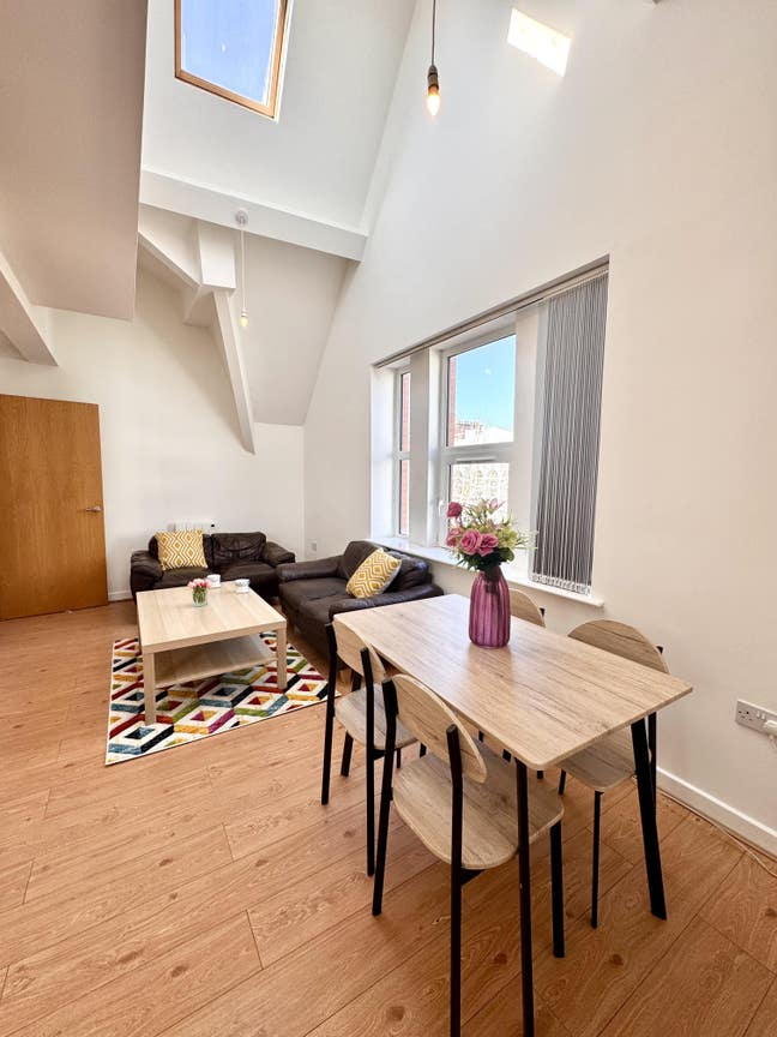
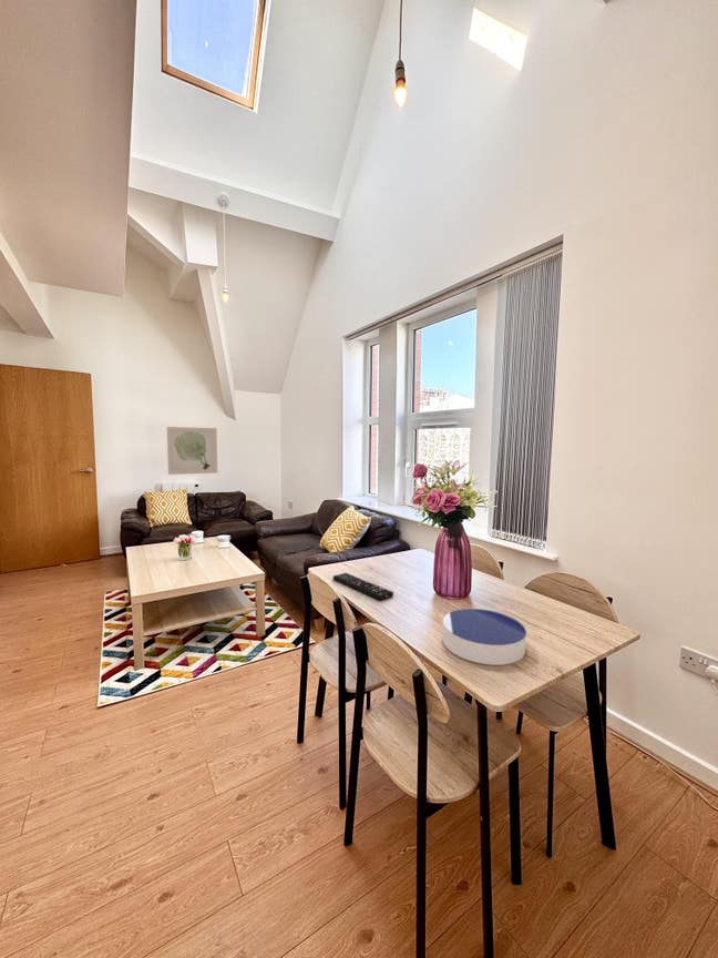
+ coaster [441,608,527,666]
+ remote control [332,572,394,601]
+ wall art [166,426,218,476]
